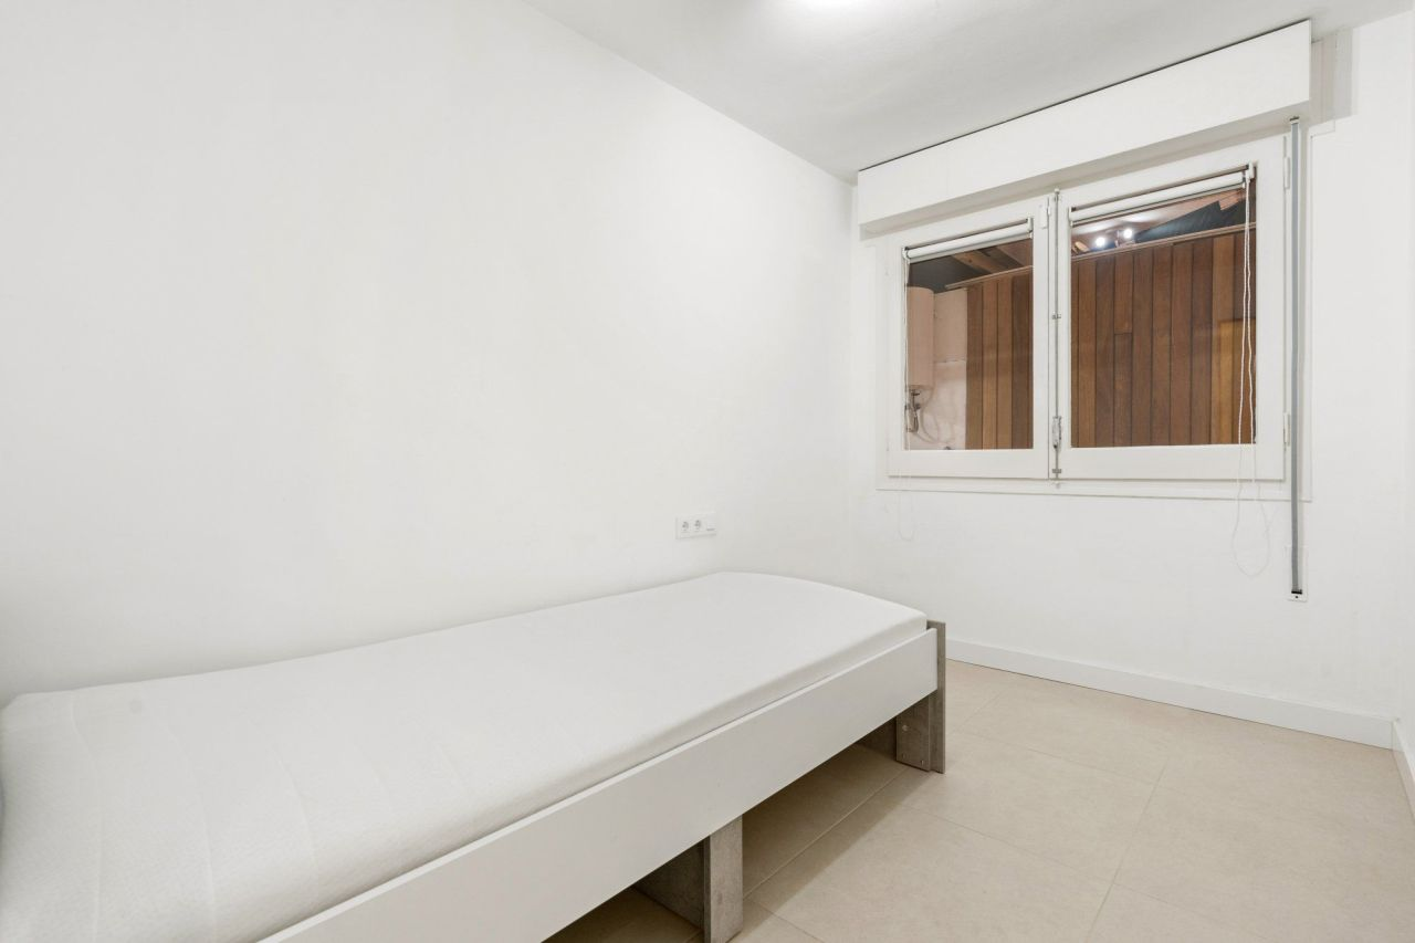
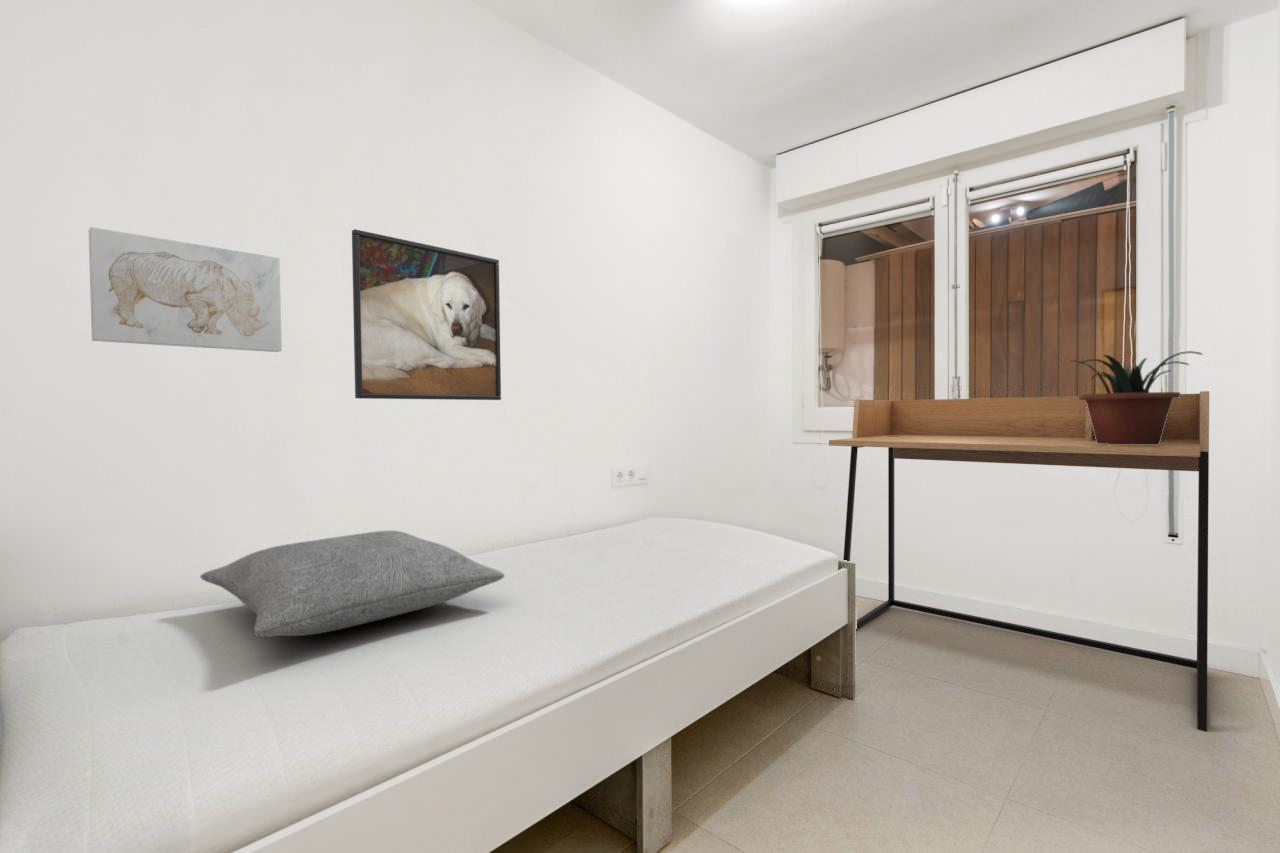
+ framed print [351,228,502,401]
+ potted plant [1068,350,1204,445]
+ desk [828,390,1210,733]
+ pillow [199,530,505,638]
+ wall art [88,226,283,353]
